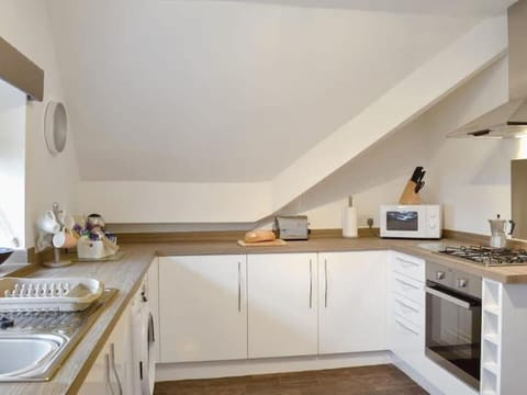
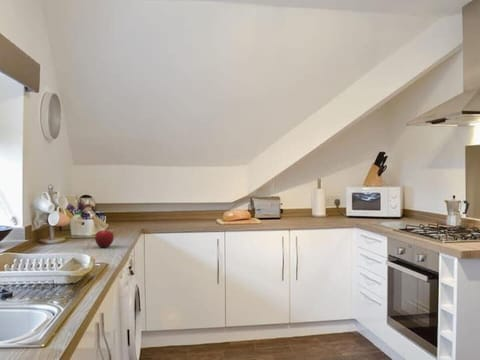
+ fruit [94,228,115,248]
